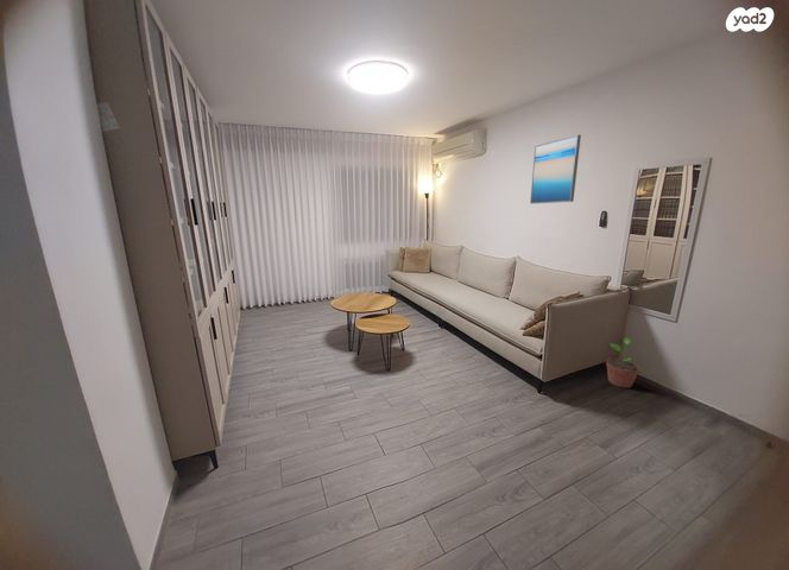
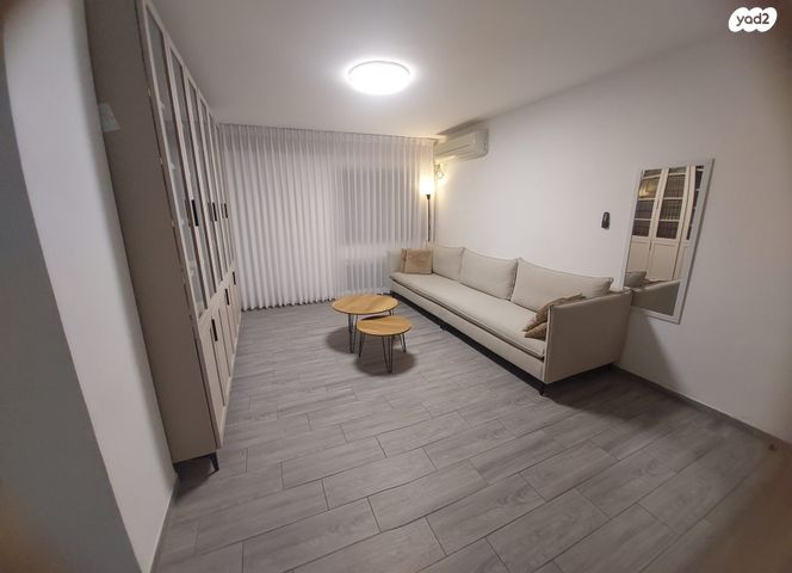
- wall art [529,133,582,205]
- potted plant [605,336,640,390]
